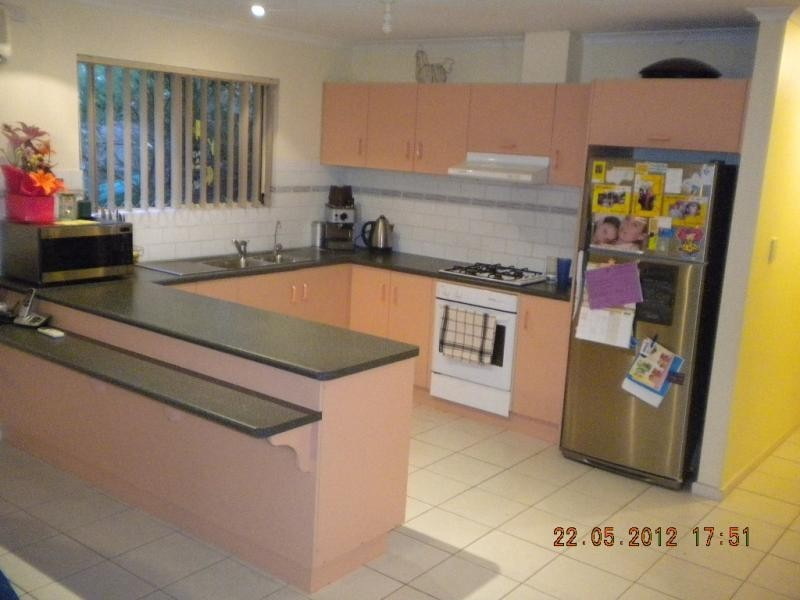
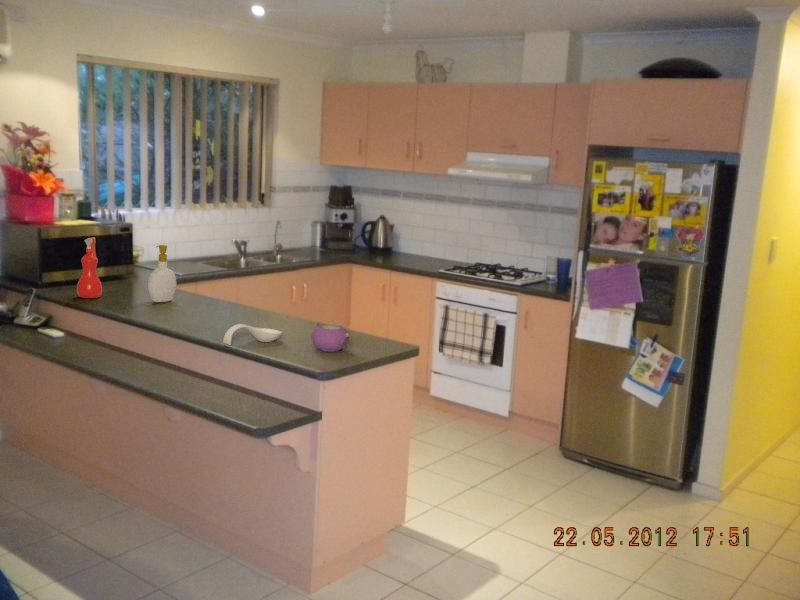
+ soap bottle [147,244,177,303]
+ teapot [310,321,350,353]
+ spoon rest [222,323,283,346]
+ spray bottle [76,237,103,299]
